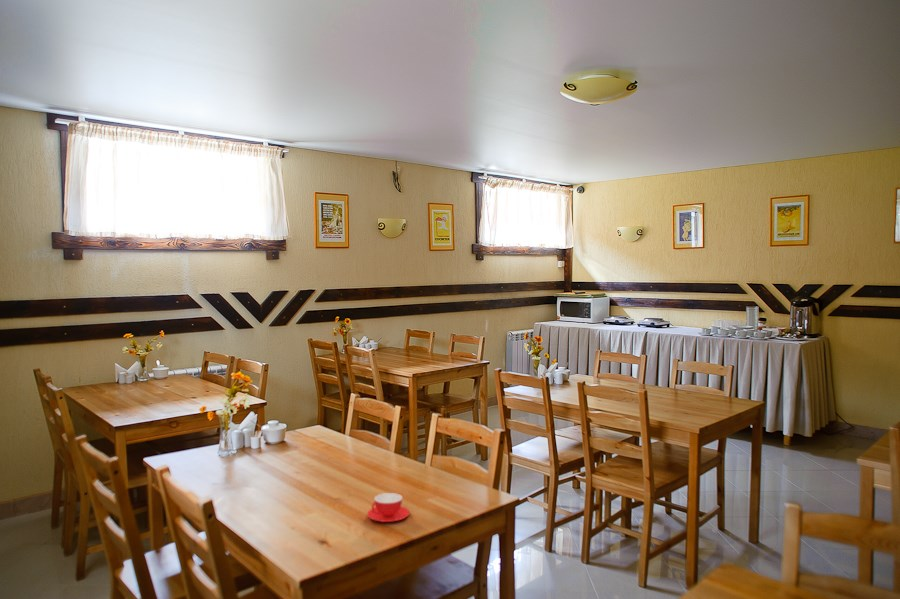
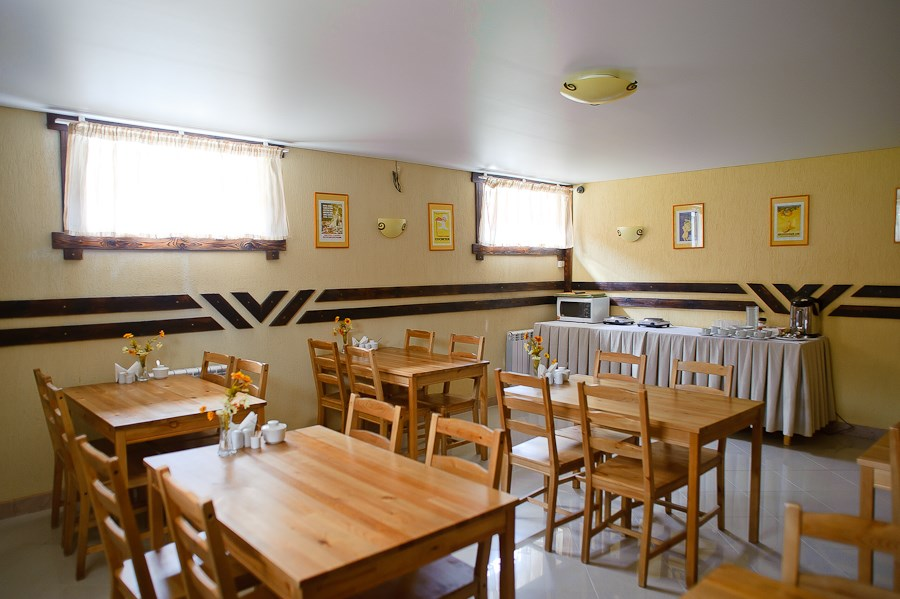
- teacup [366,492,411,523]
